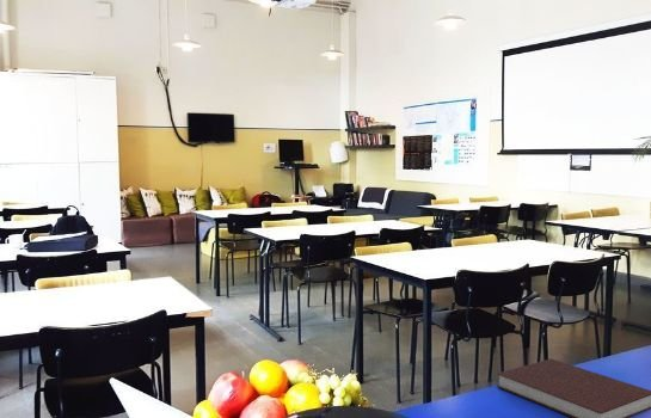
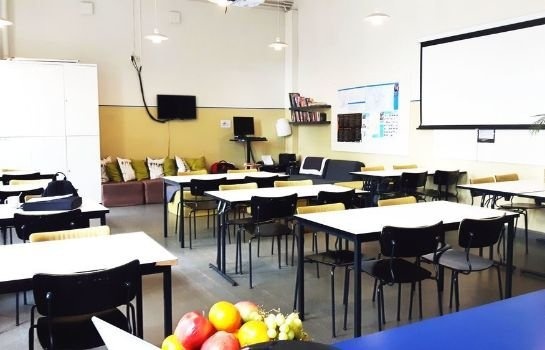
- notebook [496,358,651,418]
